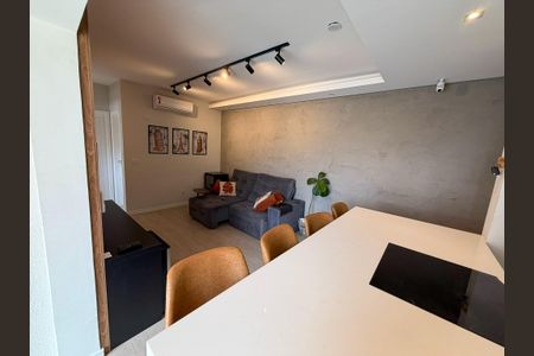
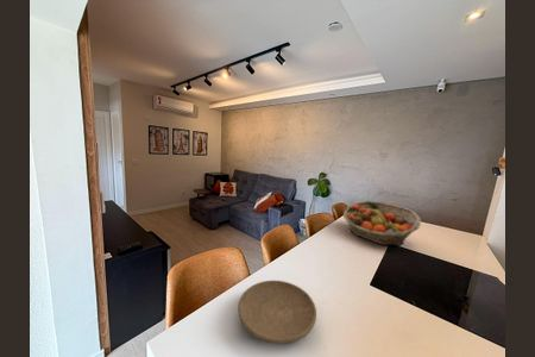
+ fruit basket [342,200,422,246]
+ plate [237,280,317,345]
